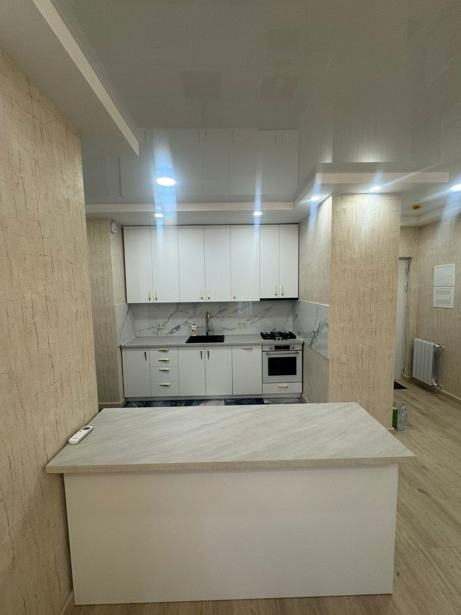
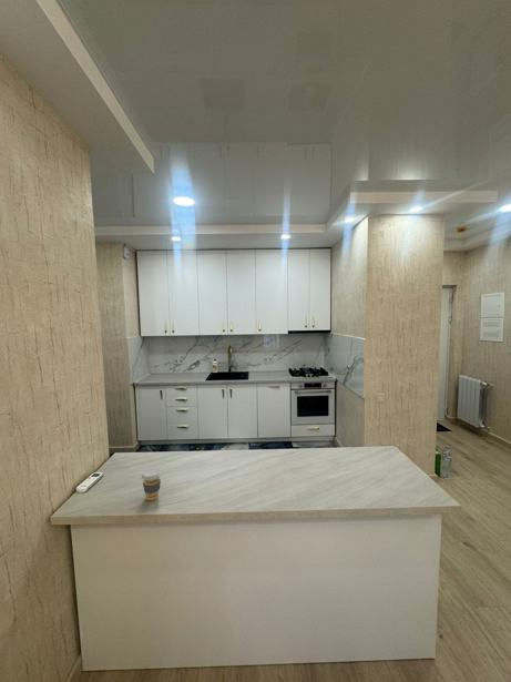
+ coffee cup [140,467,163,501]
